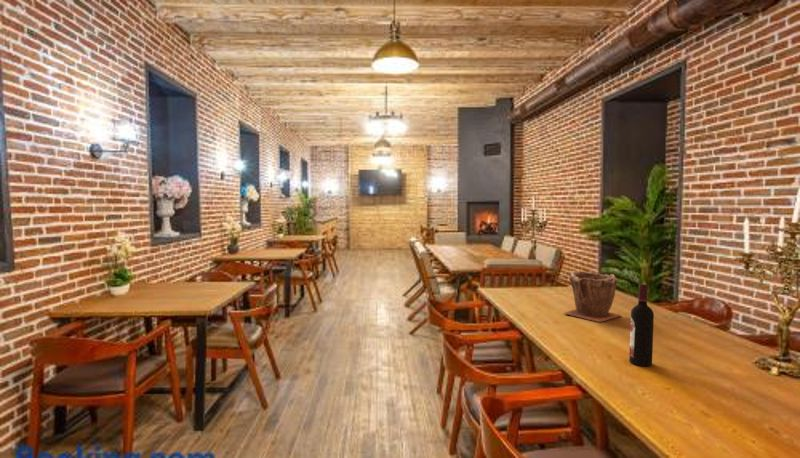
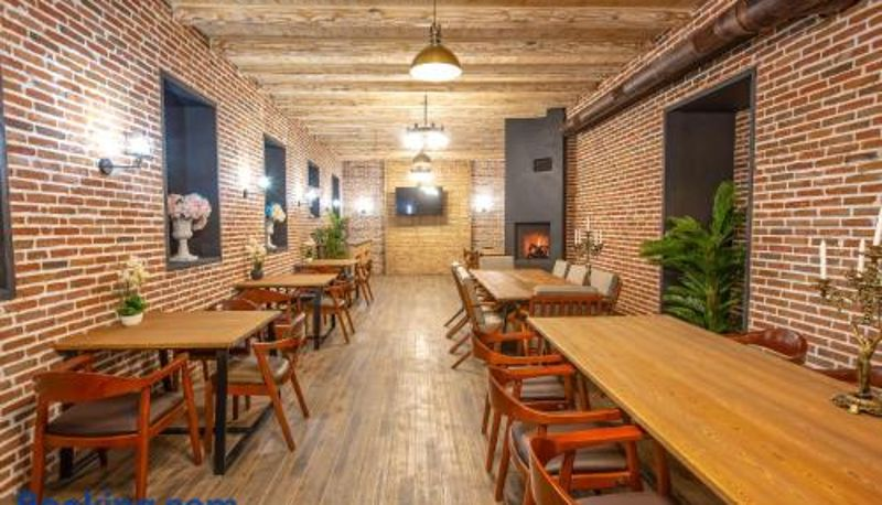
- plant pot [563,270,622,323]
- wine bottle [628,283,655,367]
